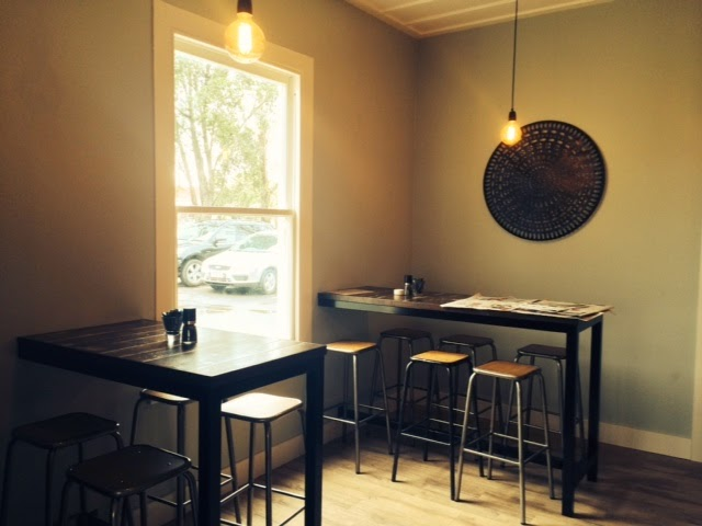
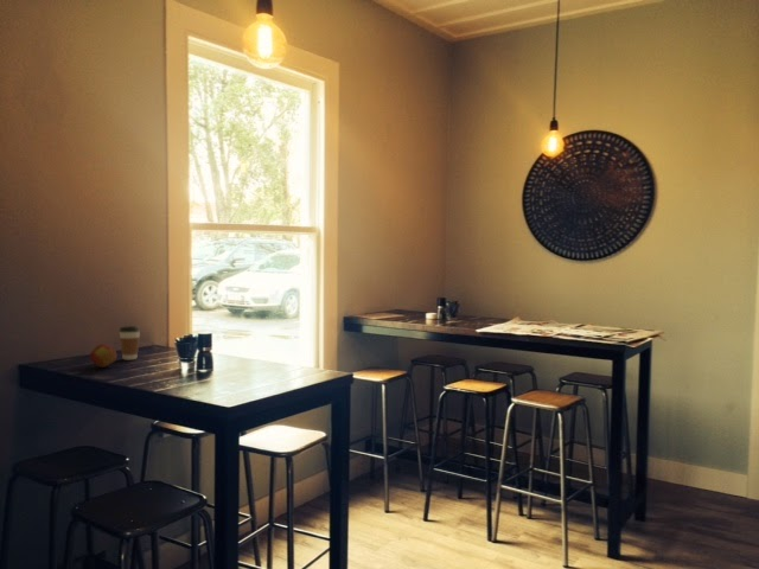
+ coffee cup [117,325,141,362]
+ apple [89,343,117,369]
